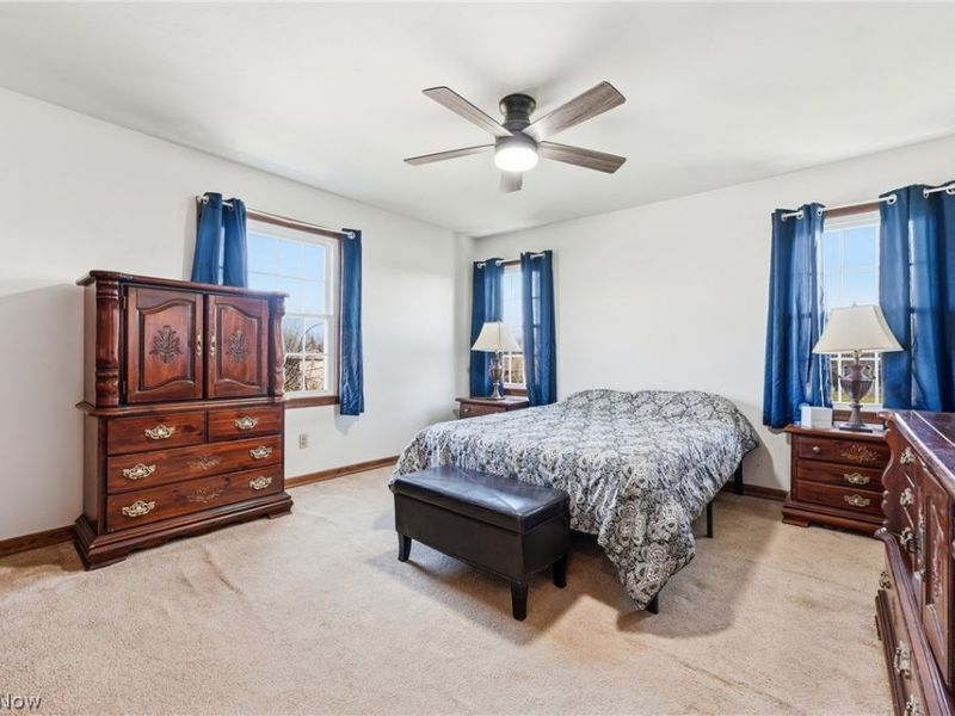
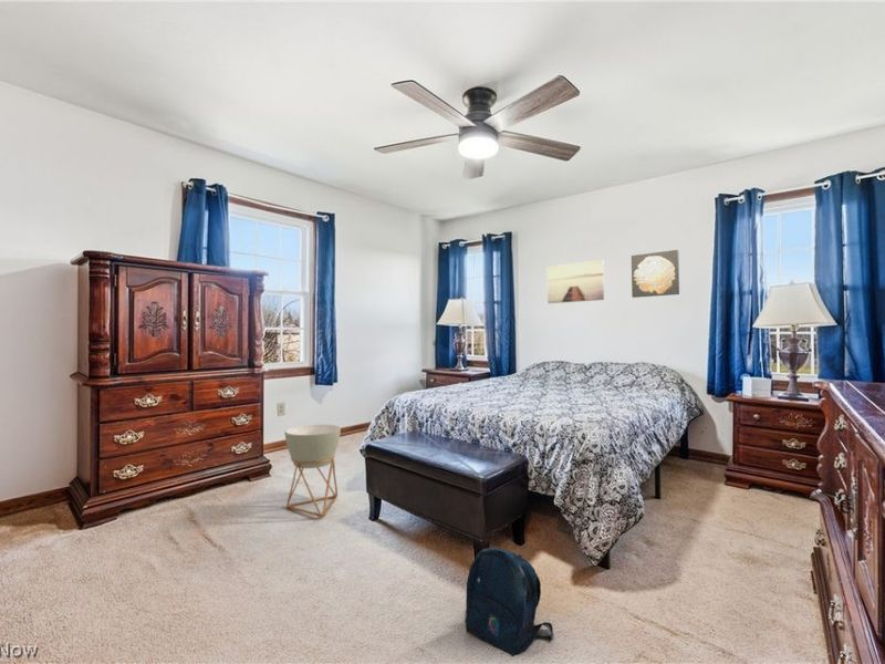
+ wall art [546,259,605,304]
+ wall art [631,249,680,299]
+ planter [283,423,342,518]
+ backpack [464,546,555,657]
